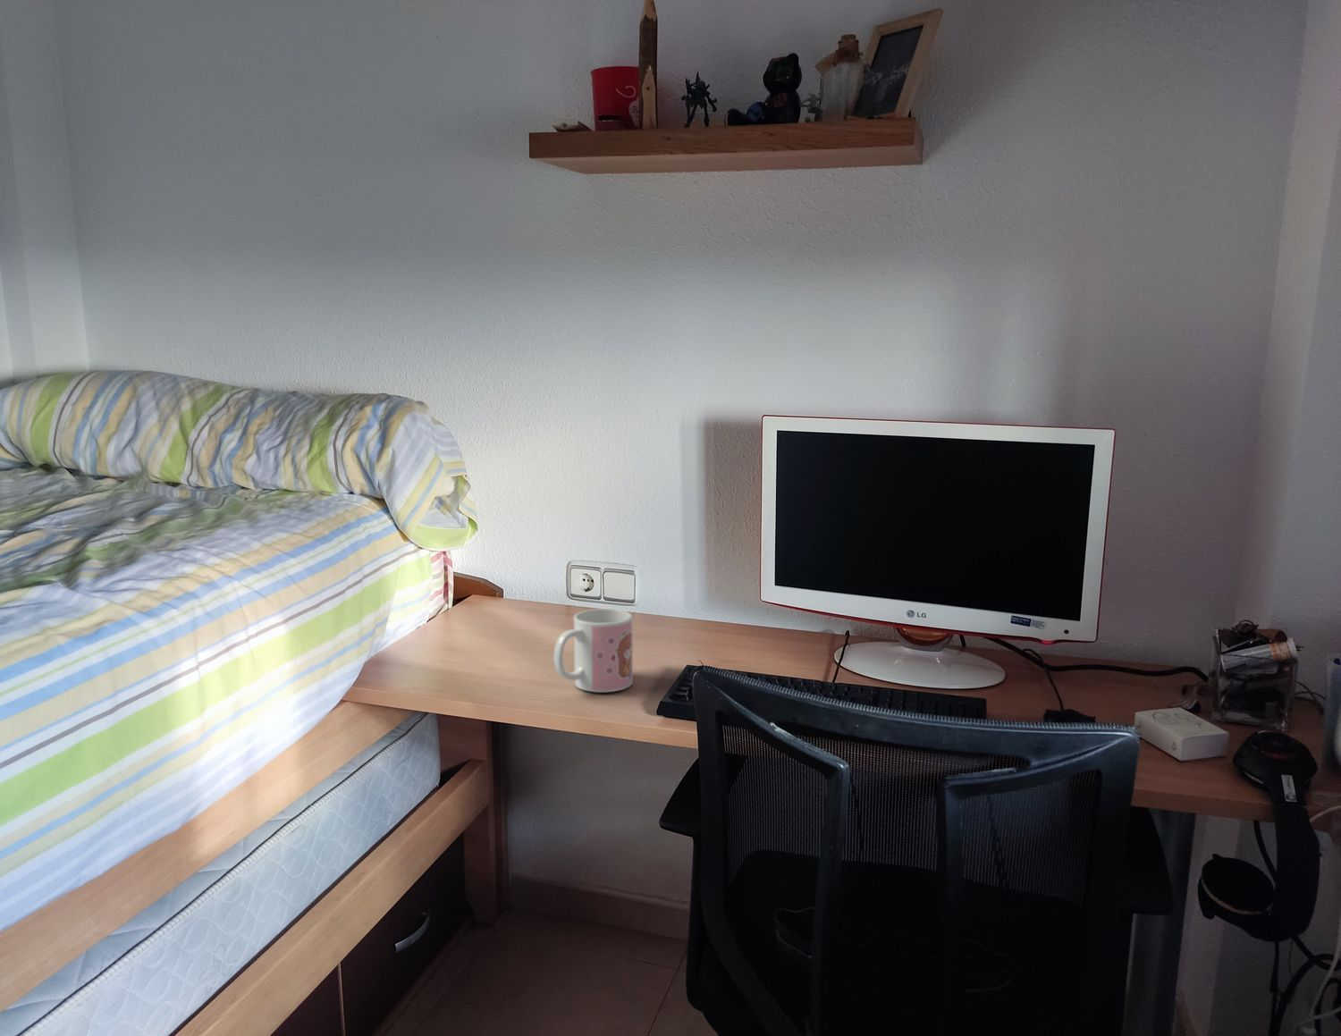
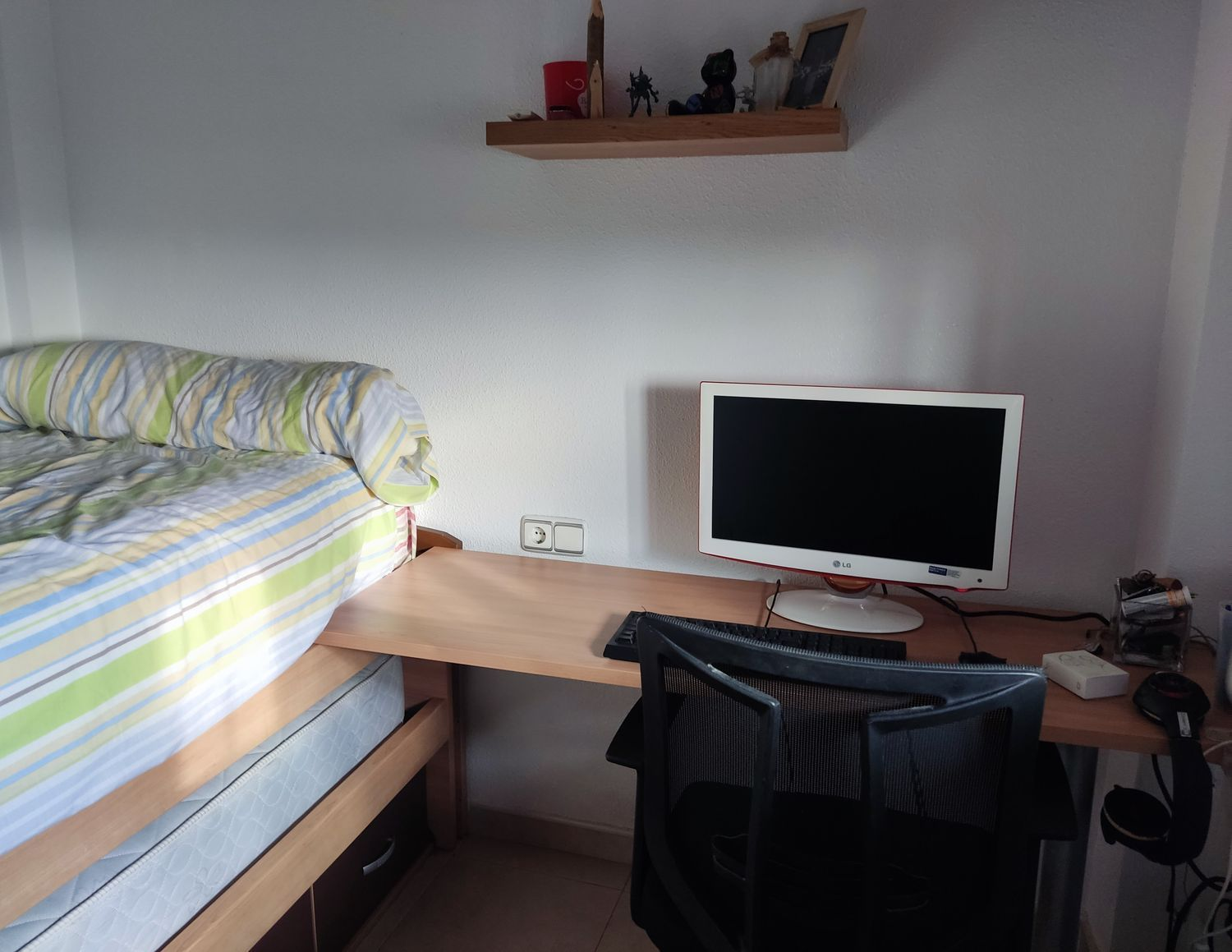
- mug [553,608,633,693]
